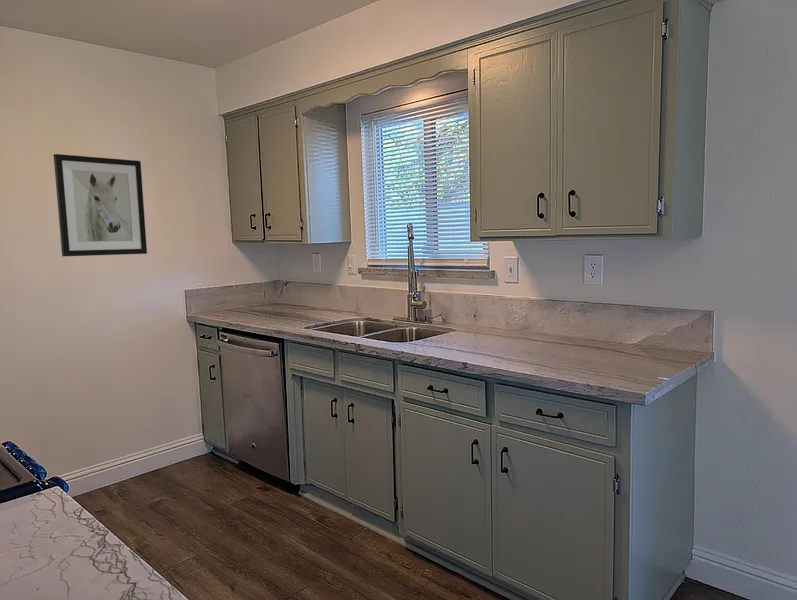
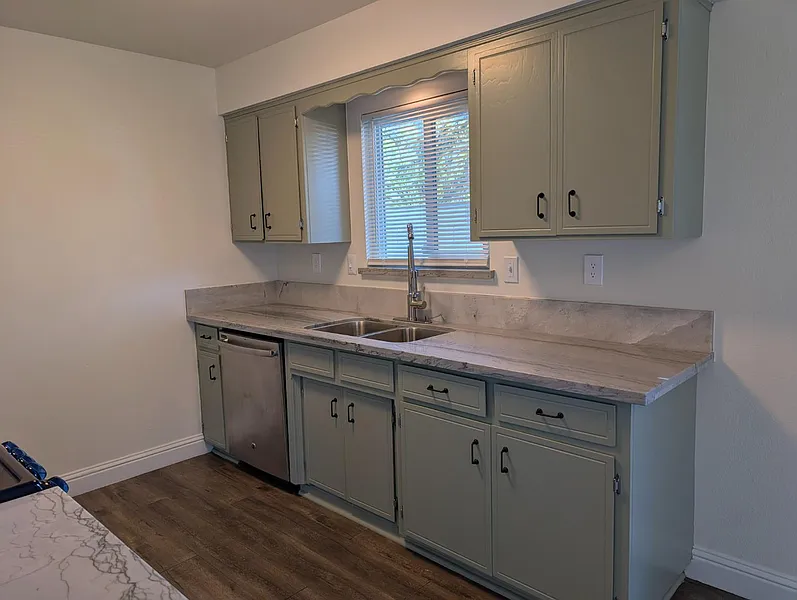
- wall art [53,153,148,257]
